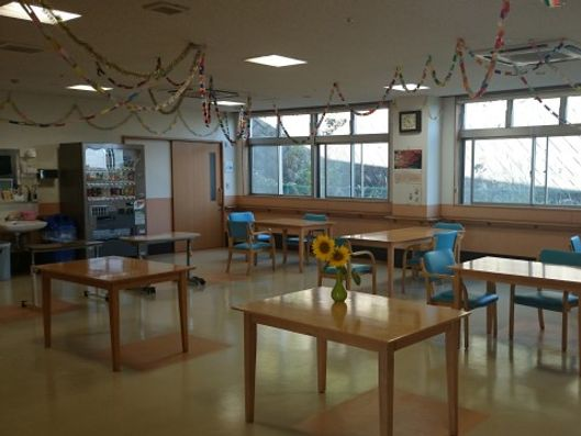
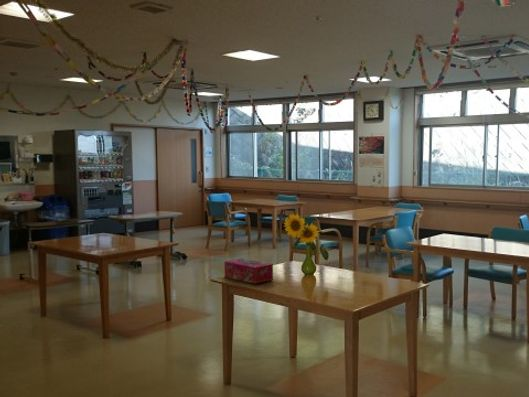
+ tissue box [224,258,274,285]
